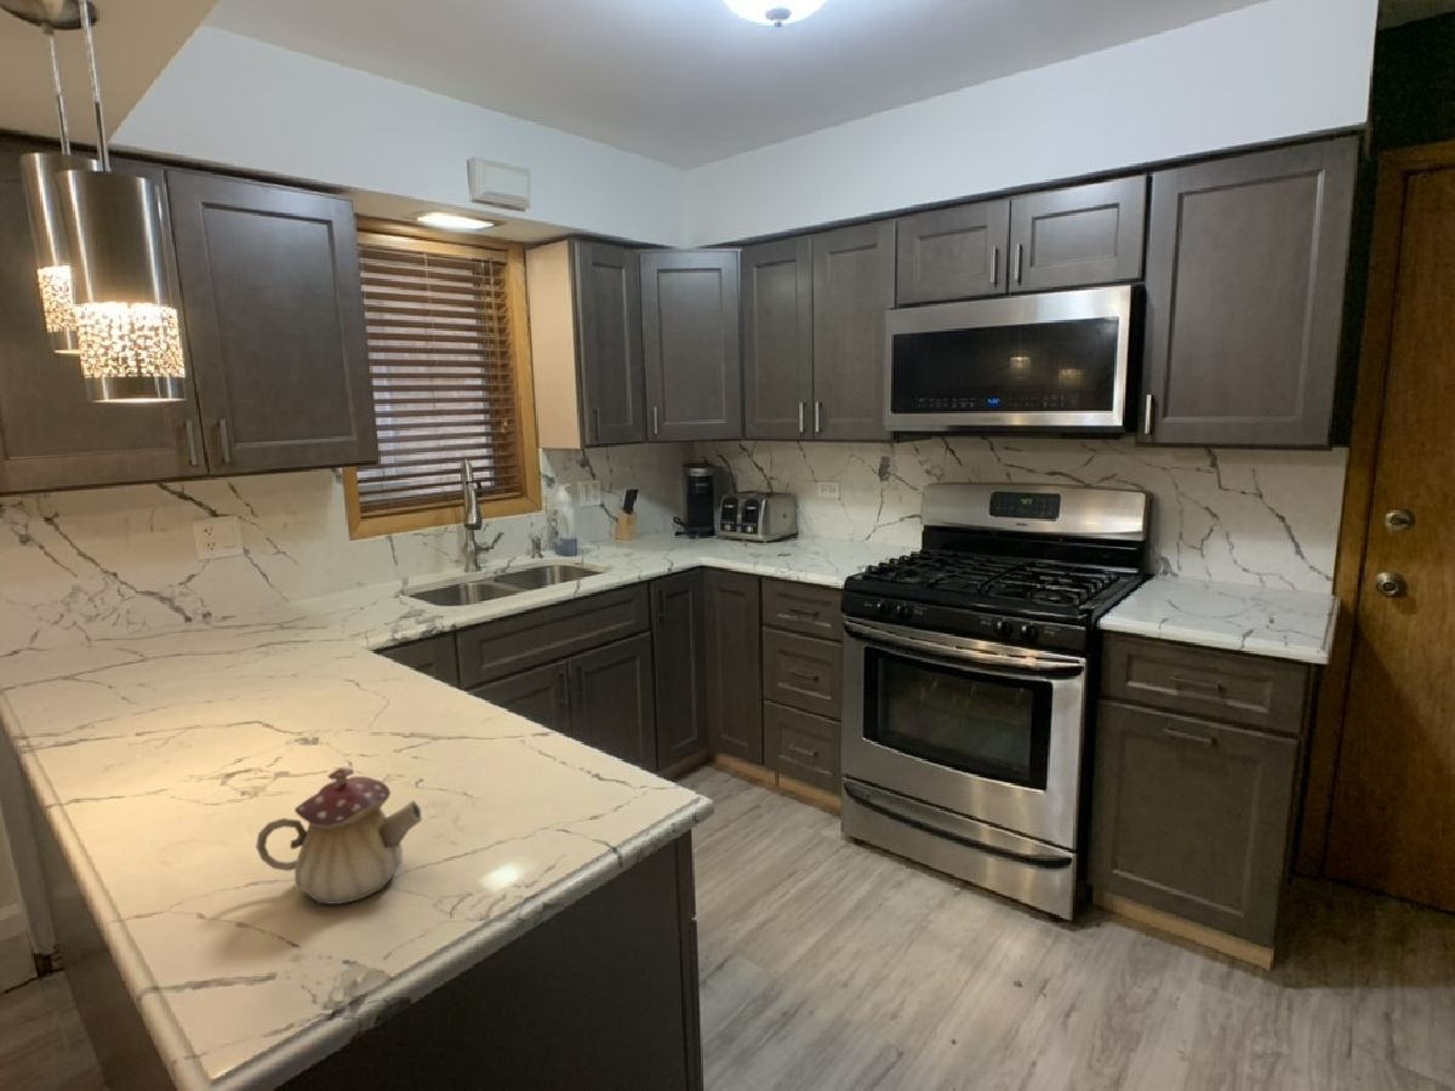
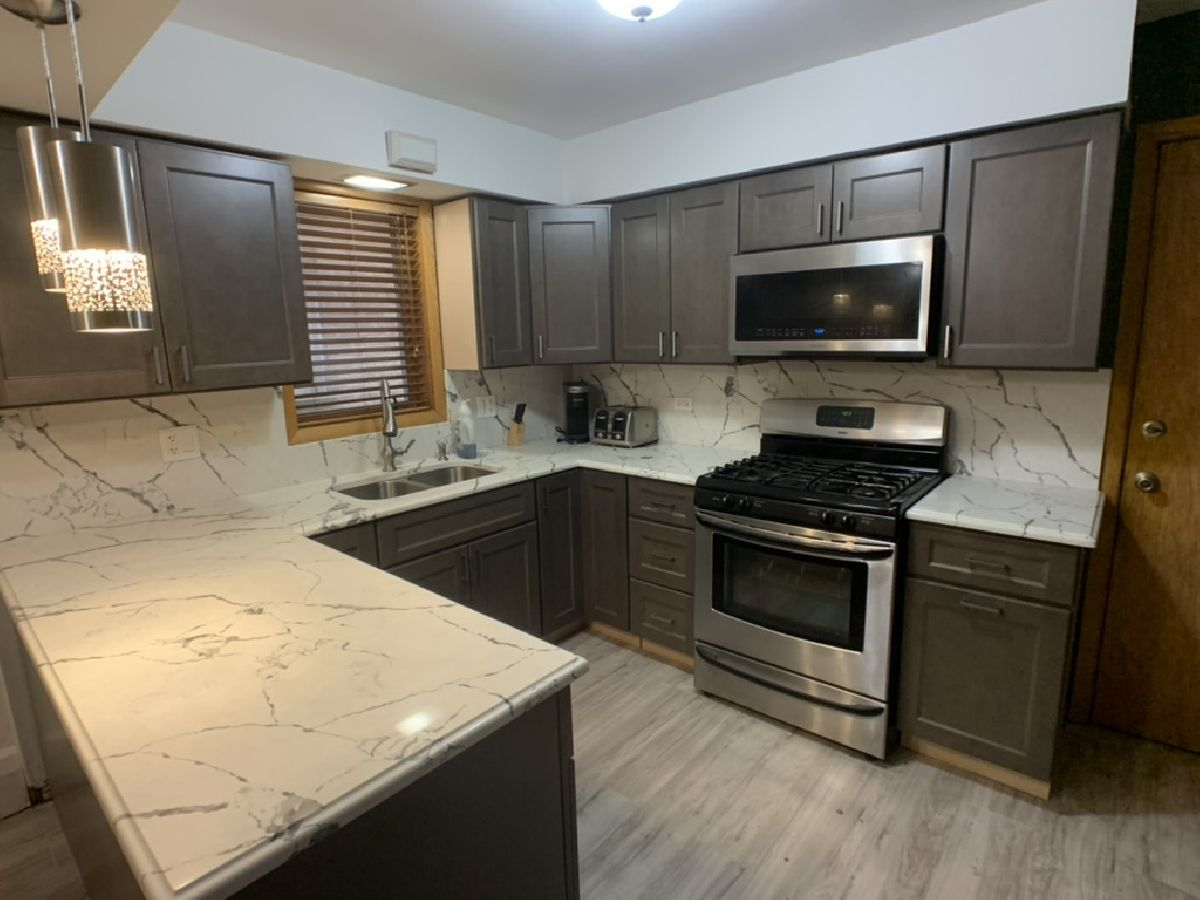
- teapot [255,767,423,906]
